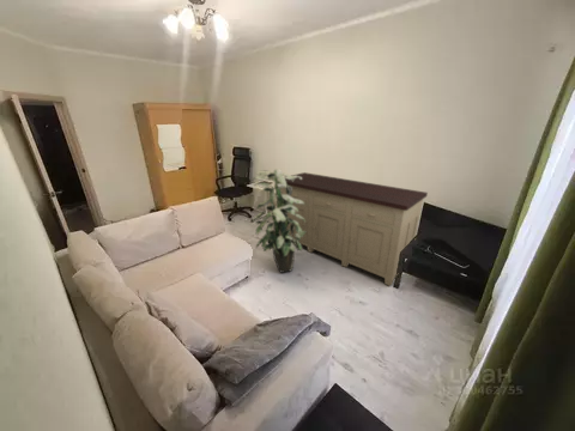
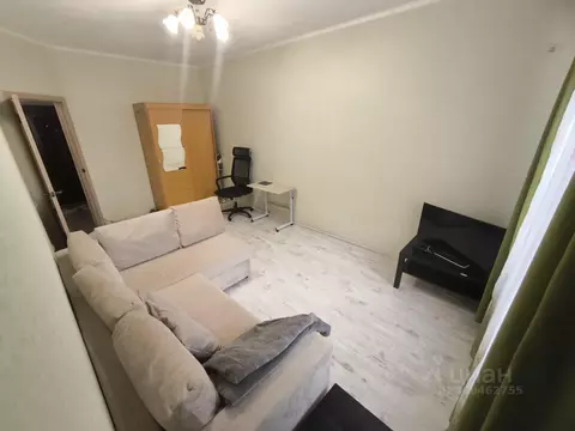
- sideboard [278,171,429,287]
- indoor plant [250,168,307,274]
